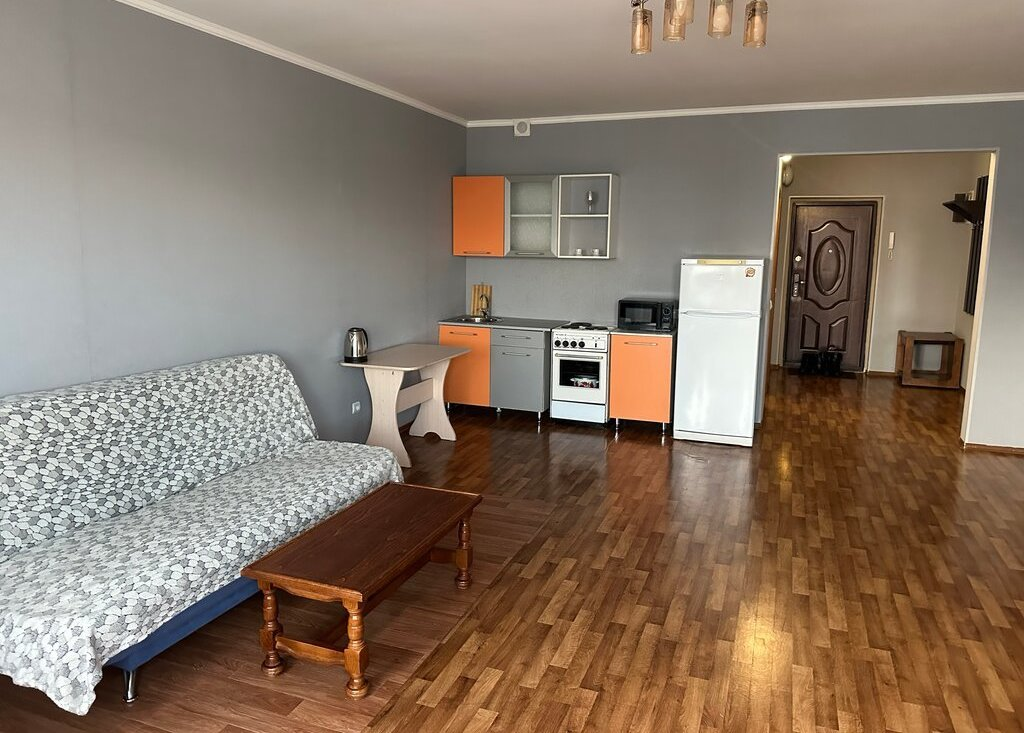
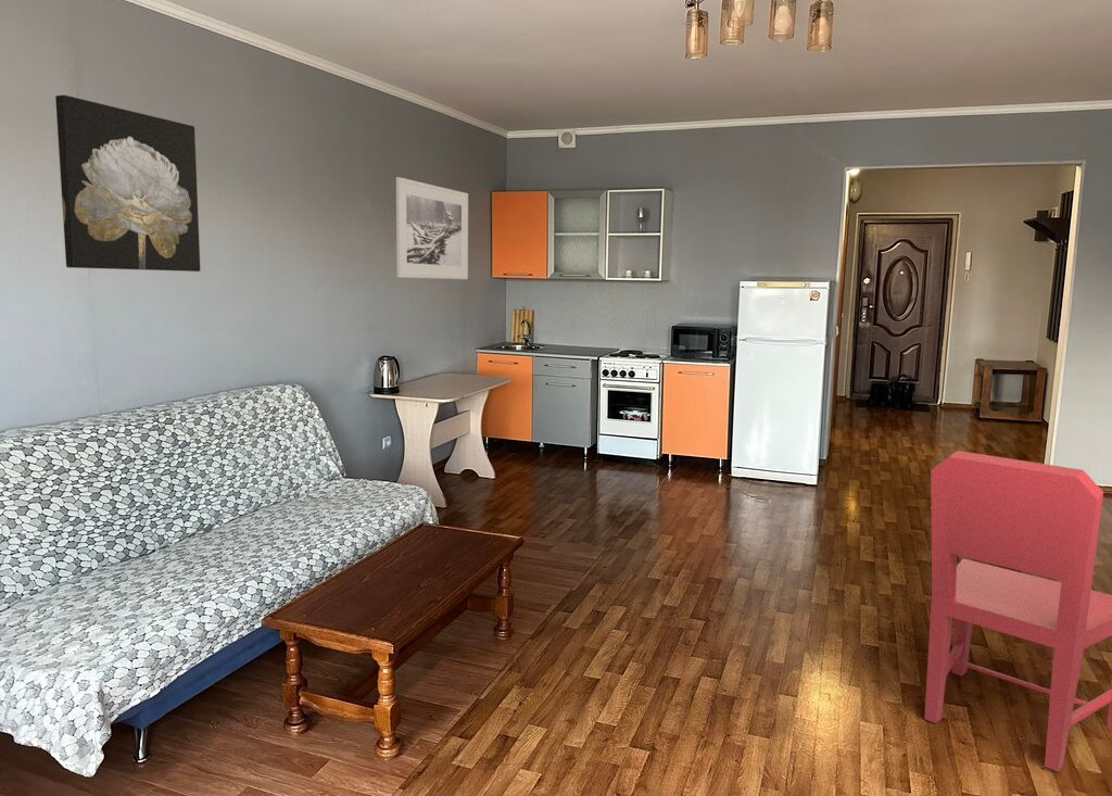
+ wall art [54,94,201,273]
+ dining chair [923,450,1112,773]
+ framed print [395,176,469,280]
